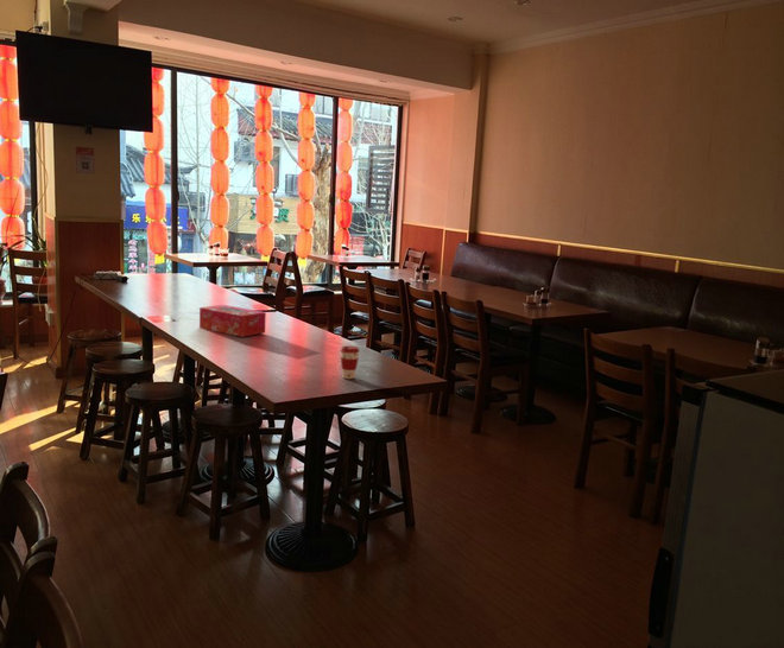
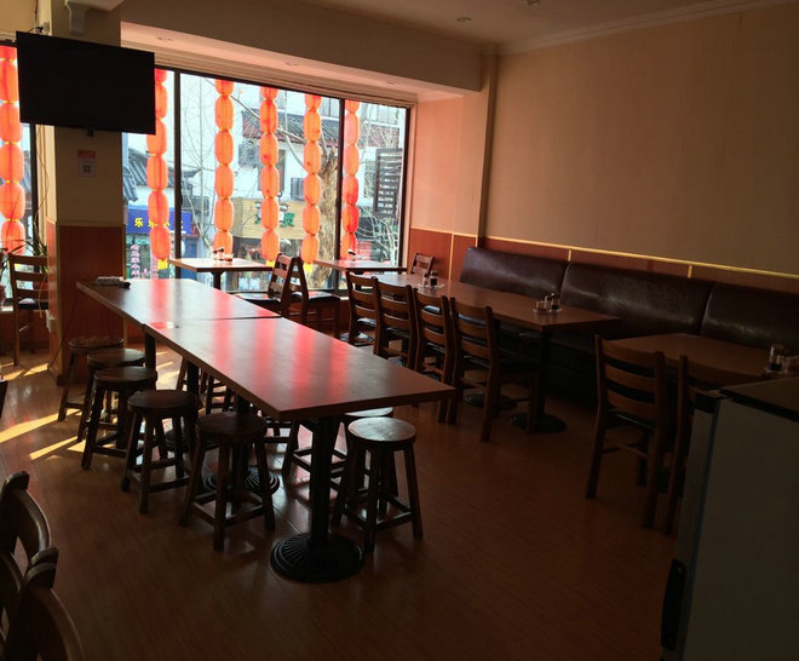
- coffee cup [339,345,361,380]
- tissue box [198,304,267,338]
